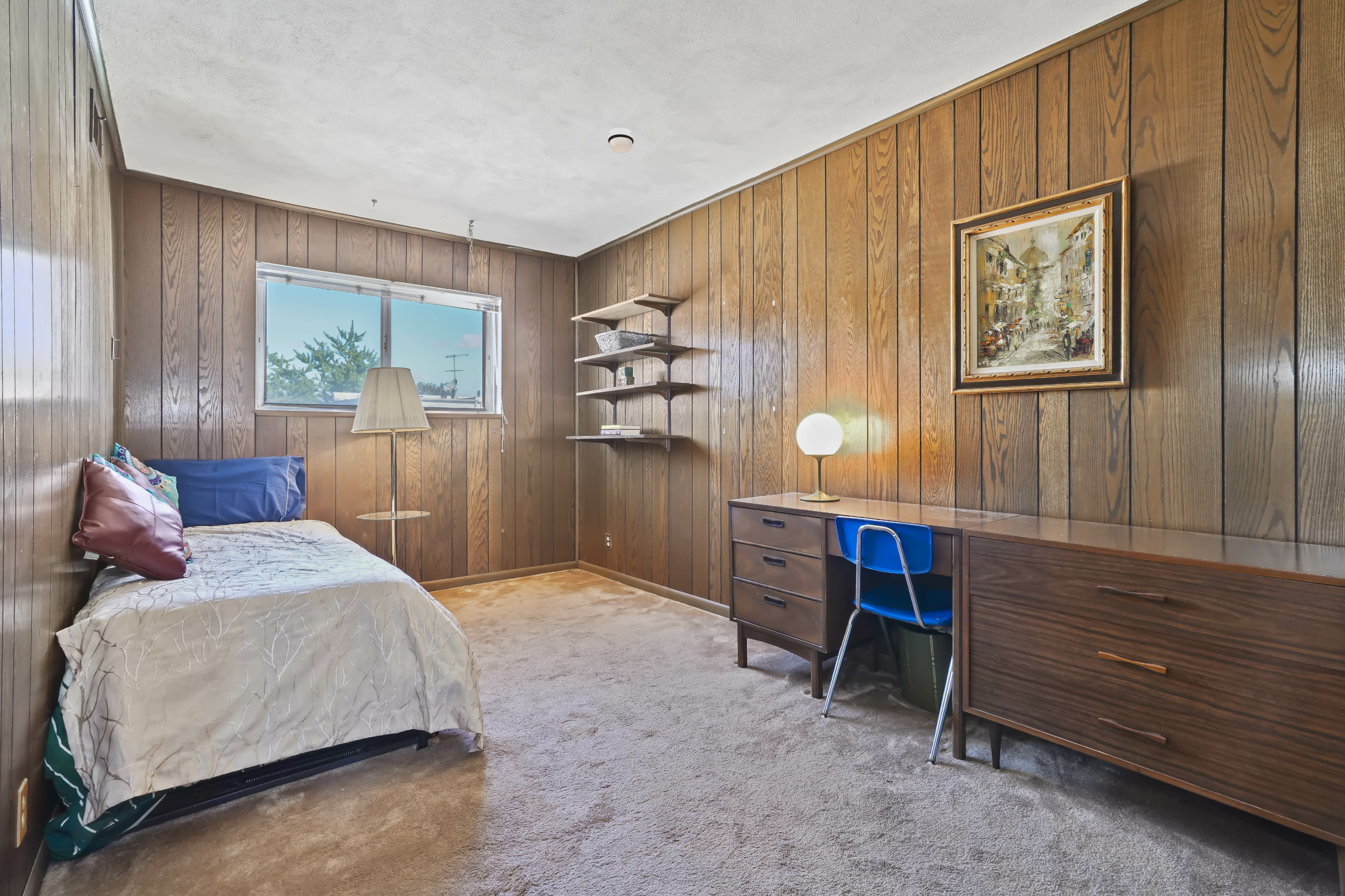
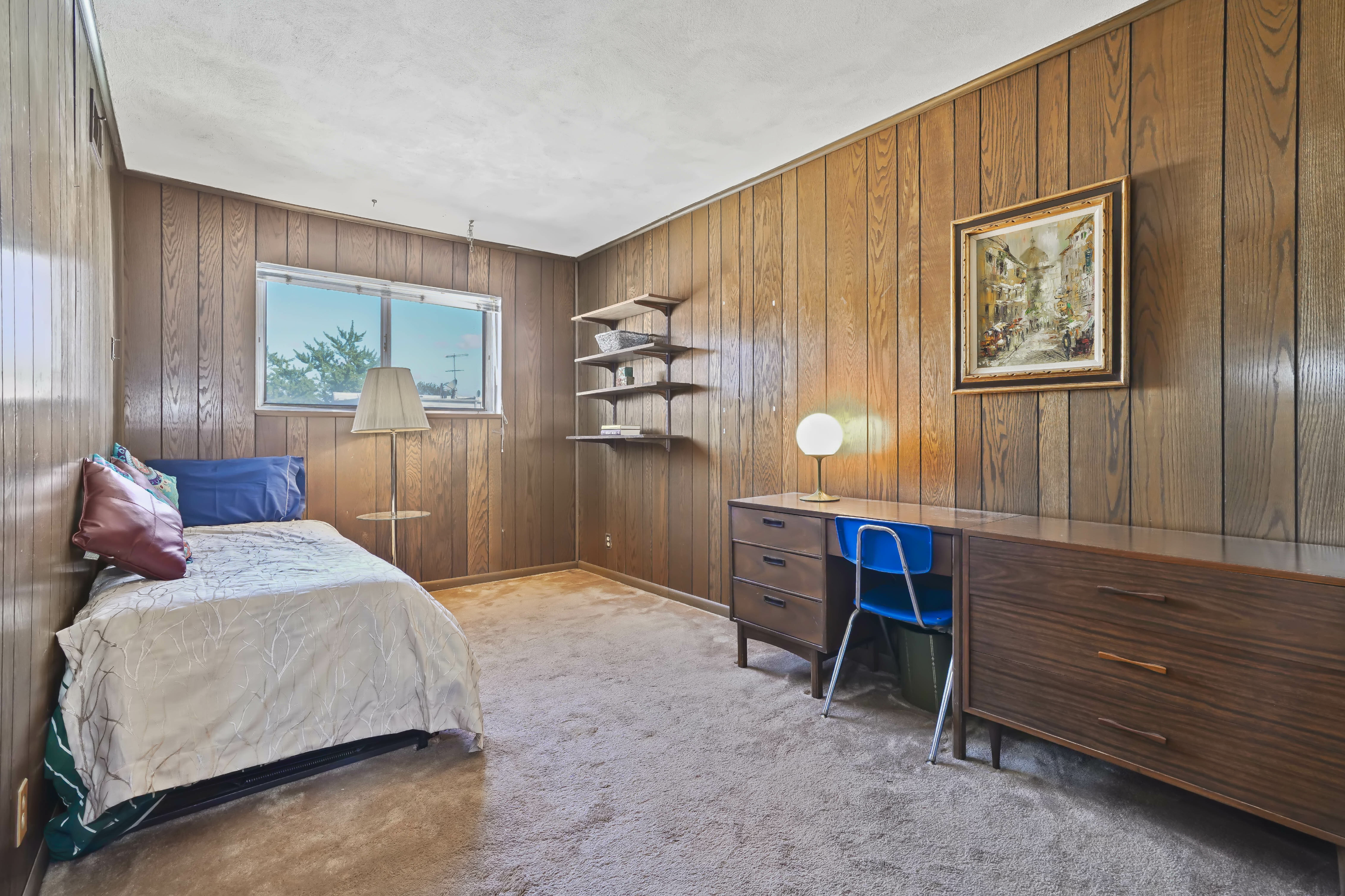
- smoke detector [607,127,634,153]
